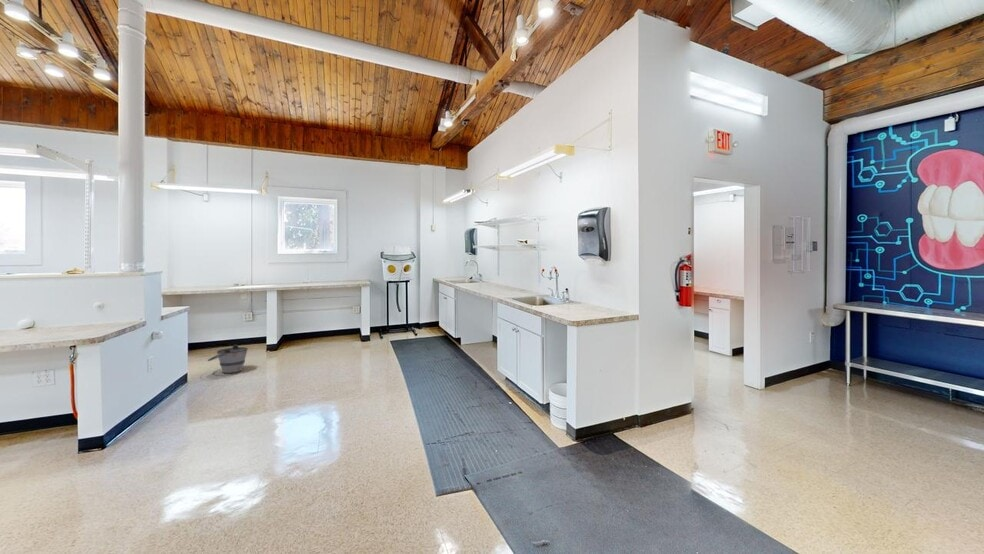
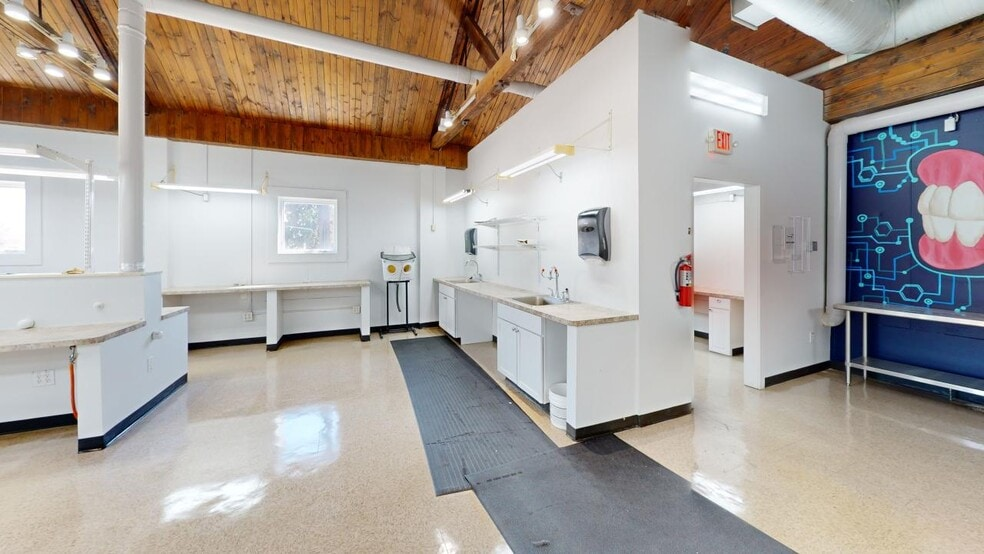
- bucket [207,344,249,374]
